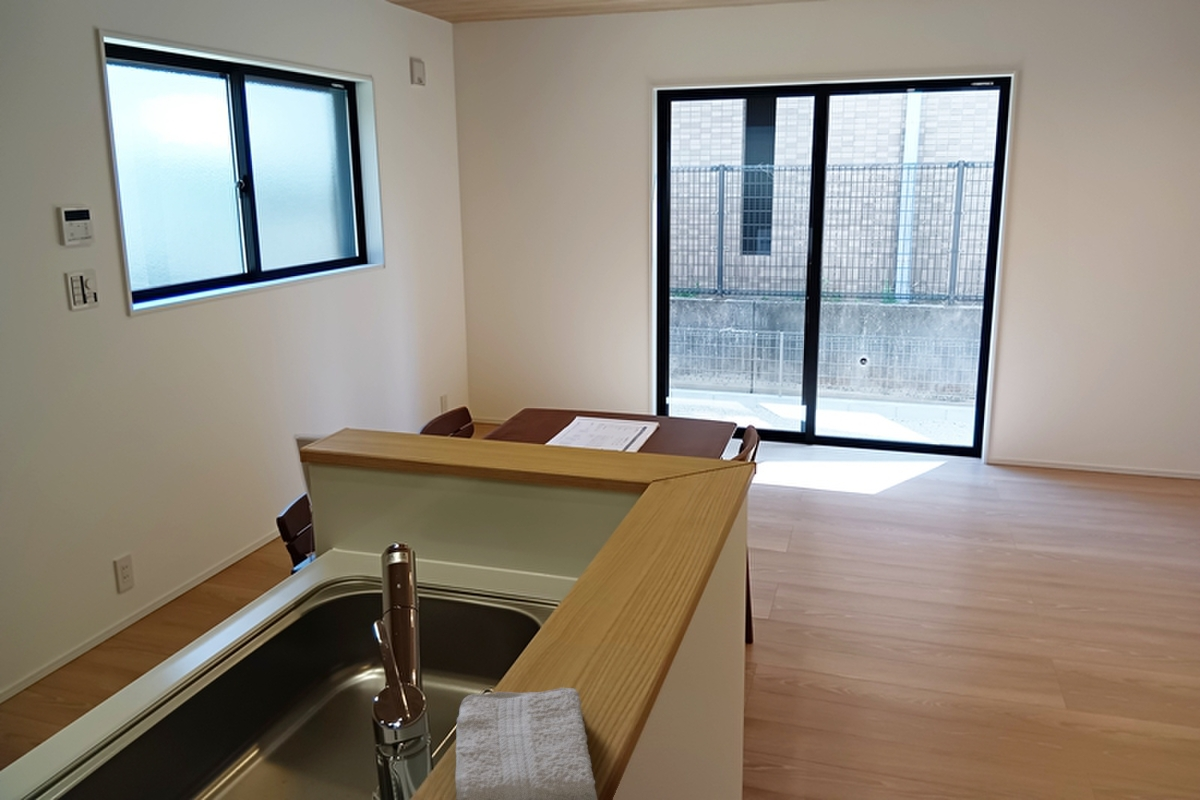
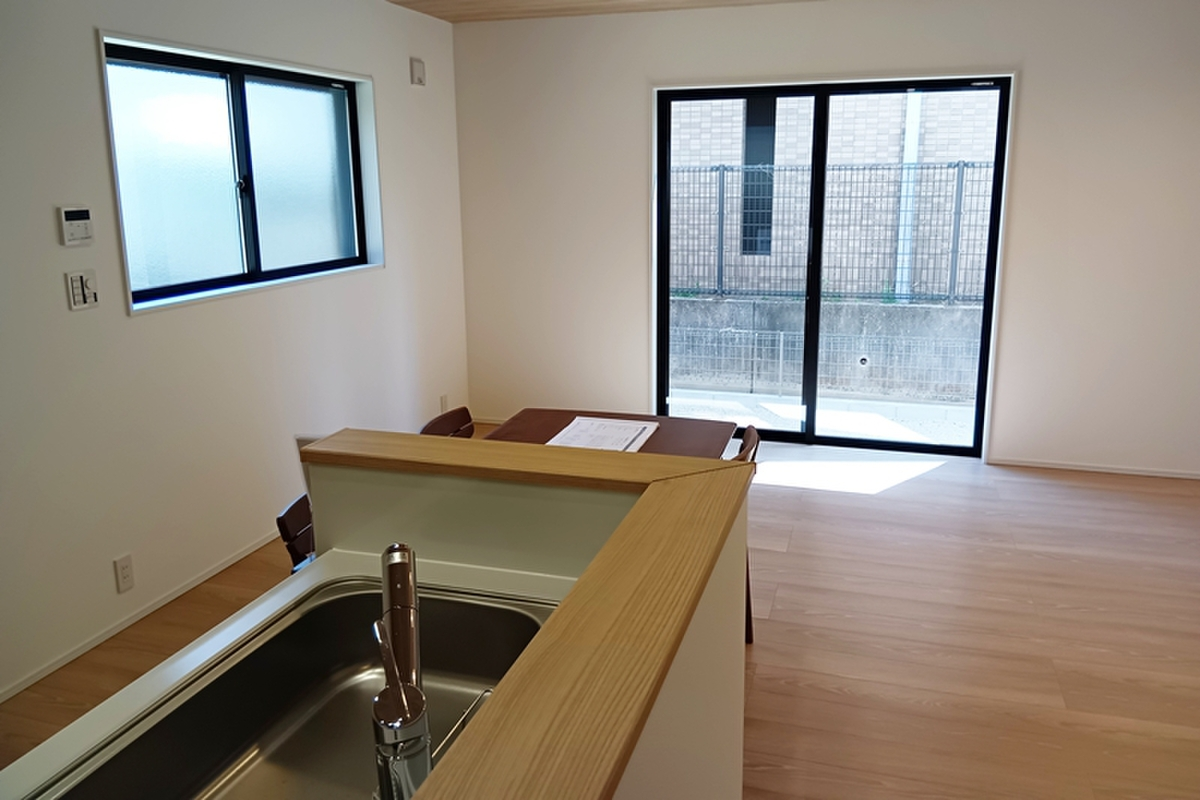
- washcloth [454,686,599,800]
